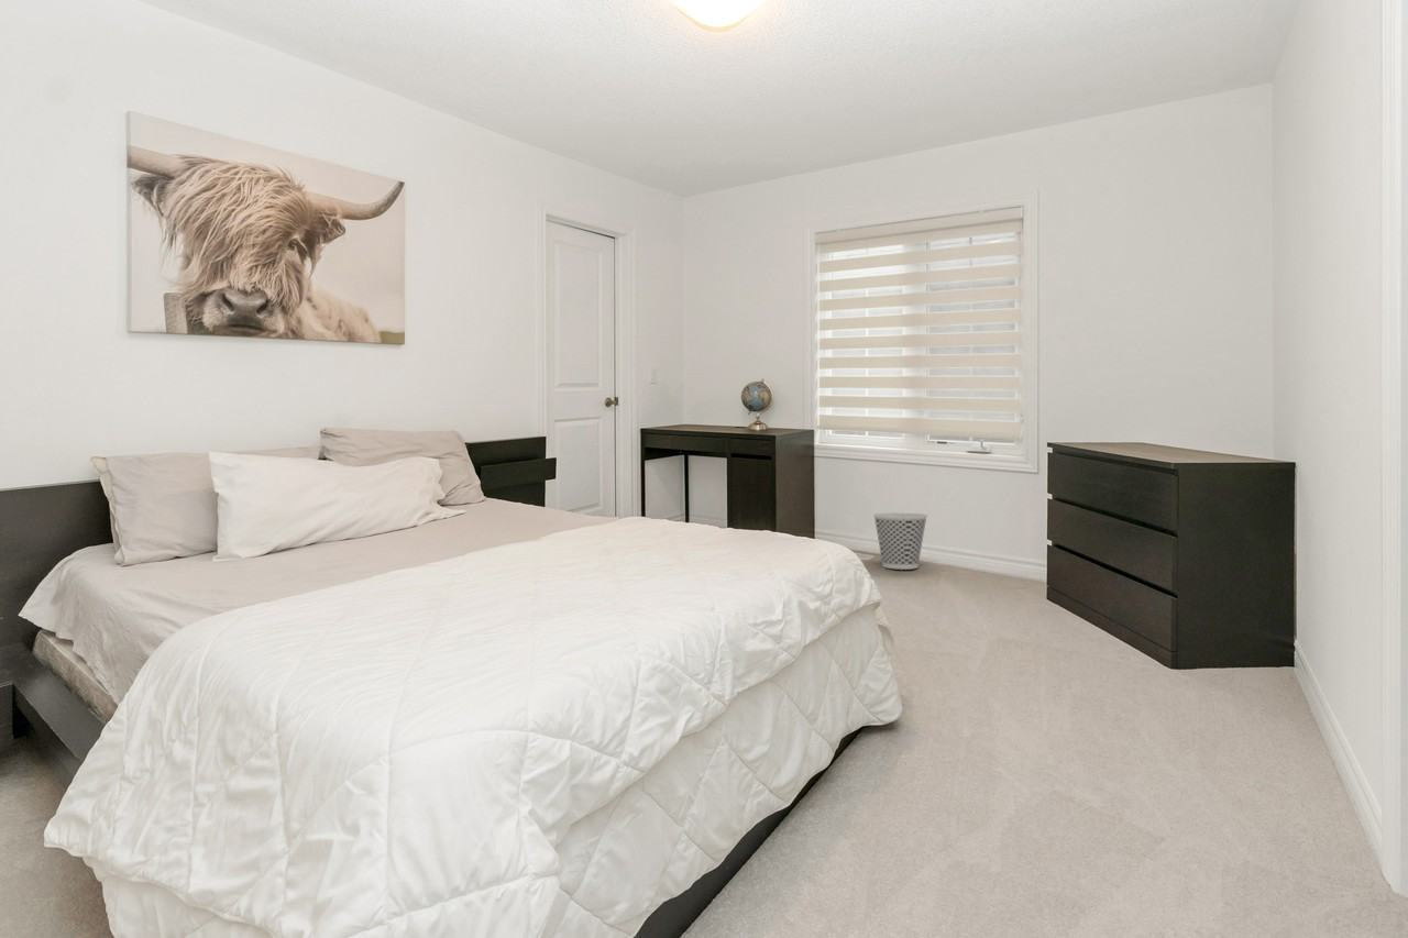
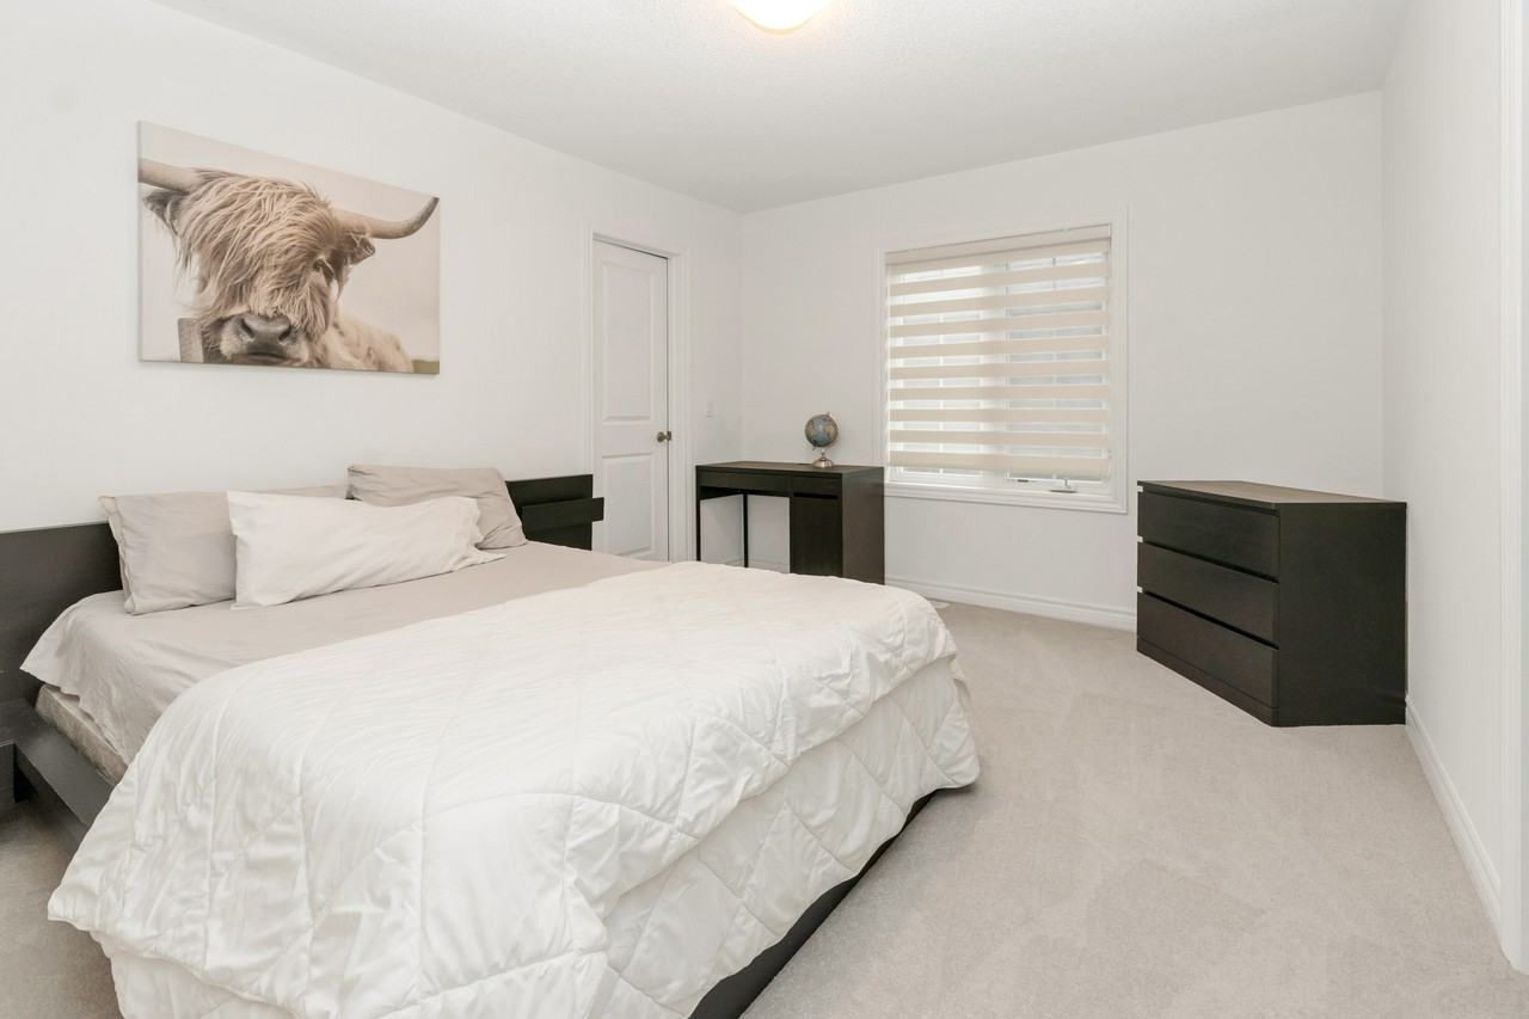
- wastebasket [872,512,928,571]
